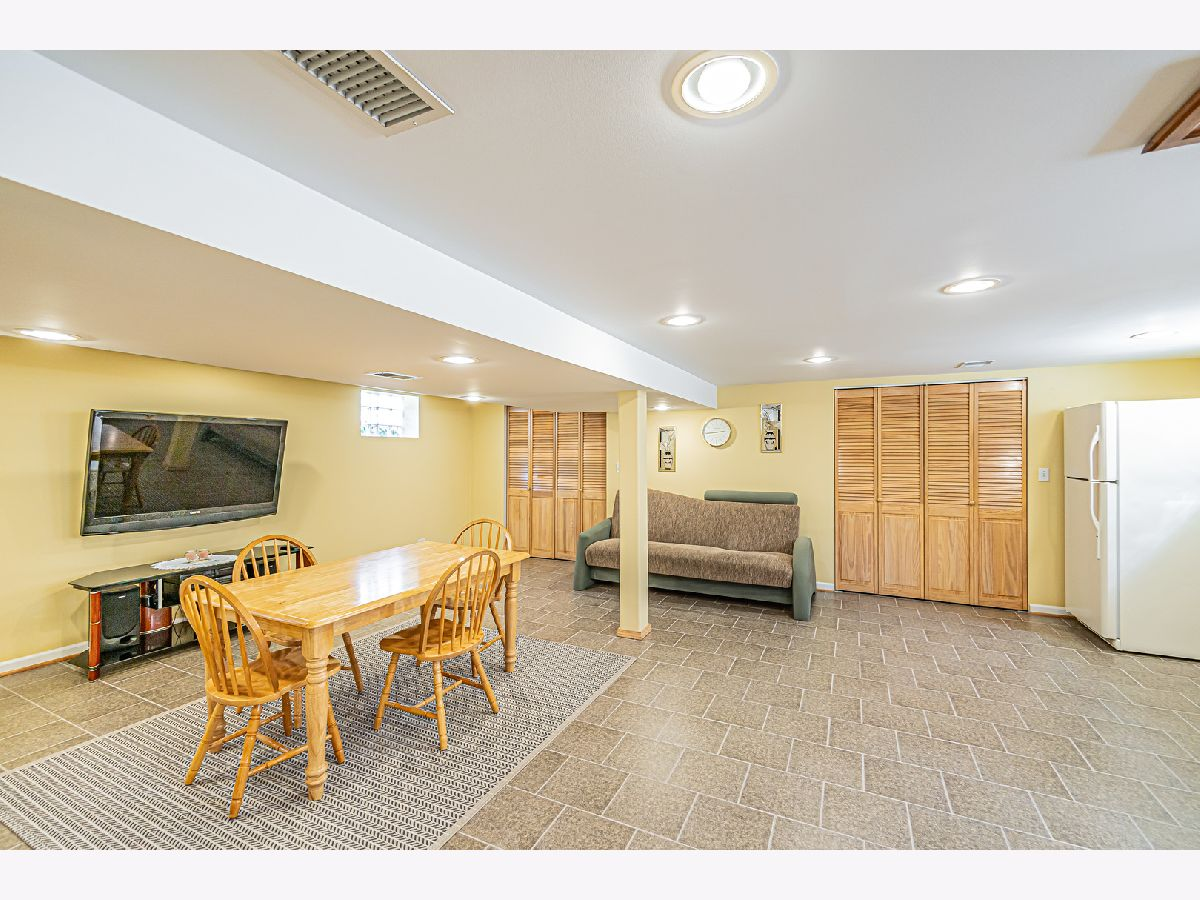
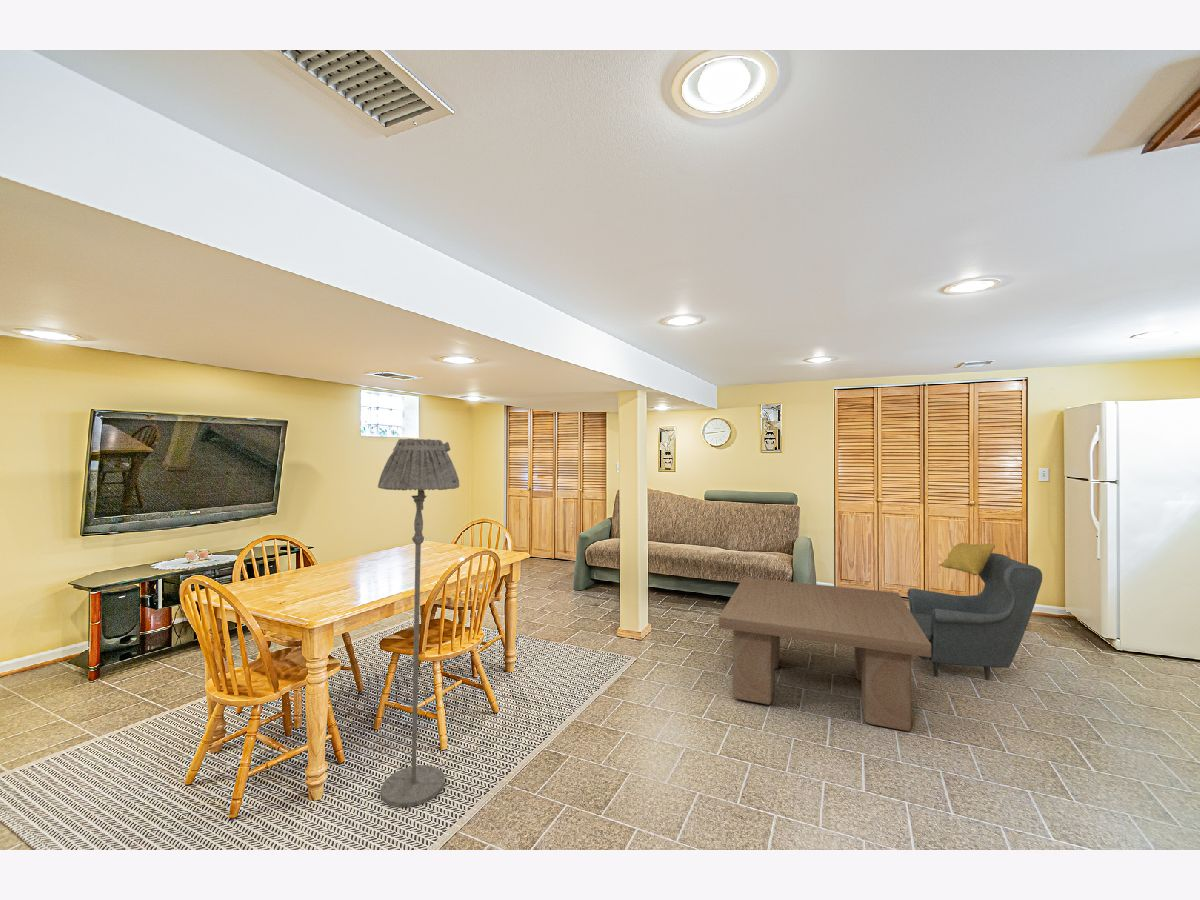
+ armchair [906,542,1043,681]
+ coffee table [718,576,931,732]
+ floor lamp [377,438,460,808]
